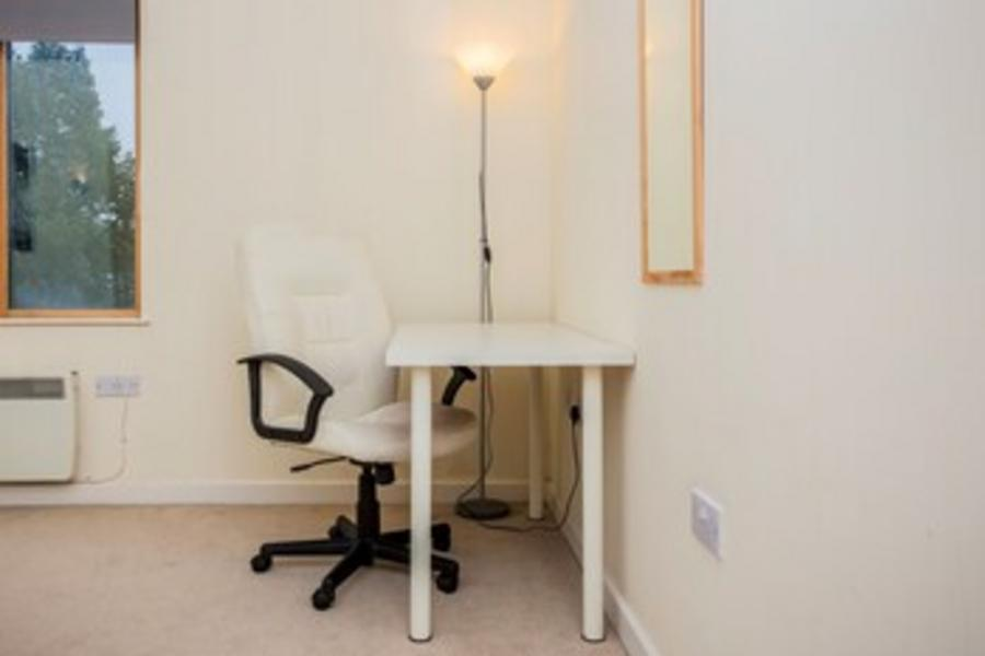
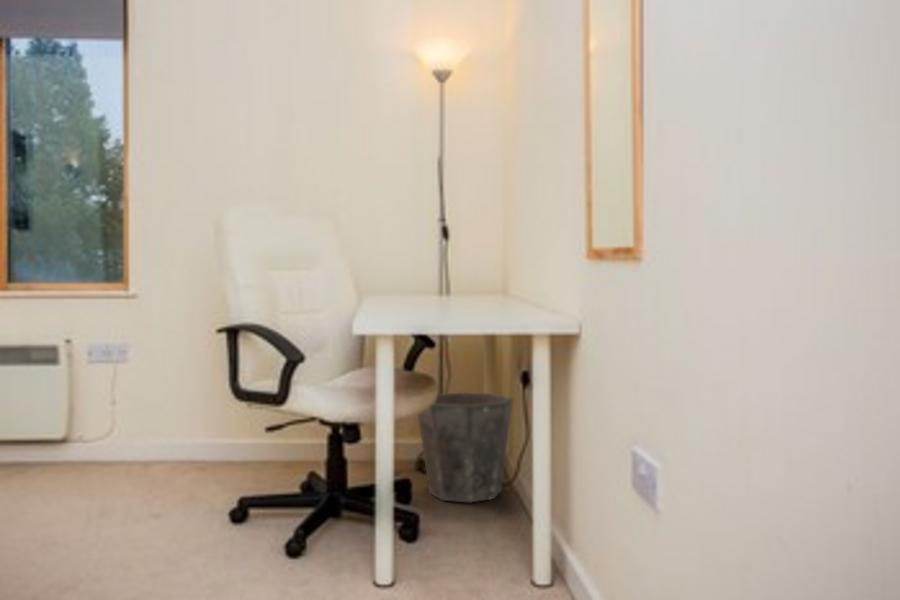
+ waste bin [417,391,514,504]
